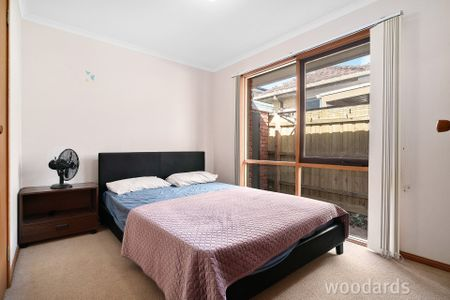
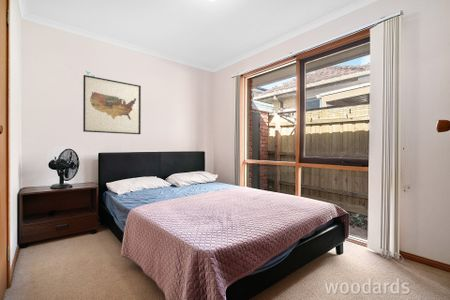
+ wall art [82,74,142,135]
